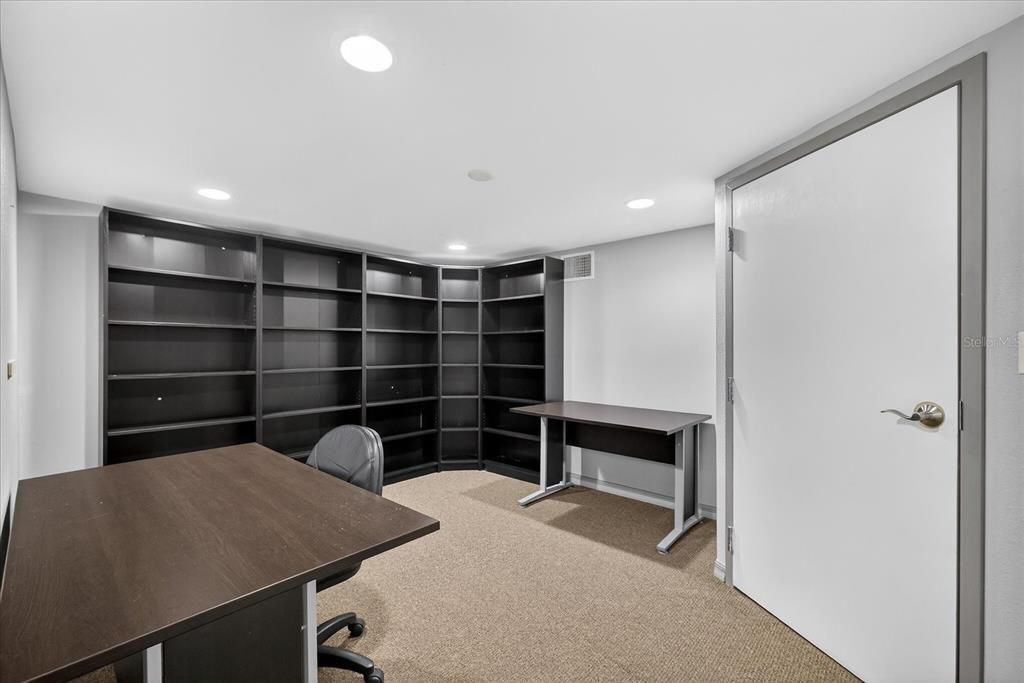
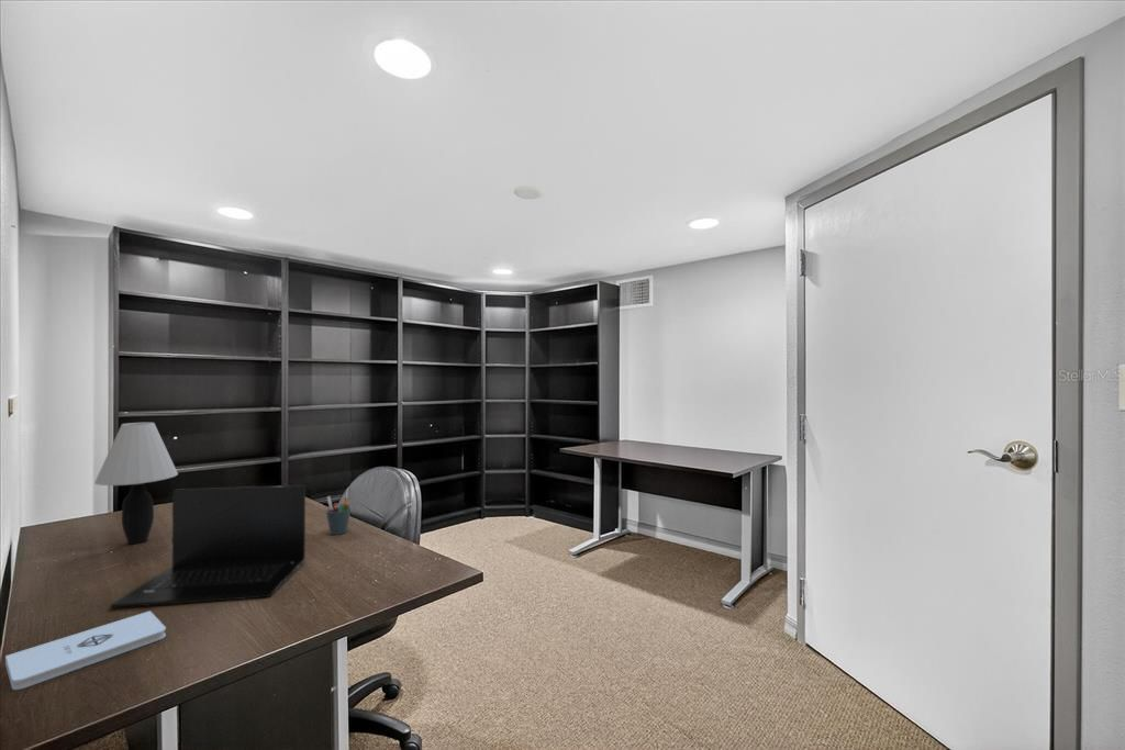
+ table lamp [93,422,179,545]
+ notepad [4,609,167,691]
+ pen holder [325,495,352,536]
+ laptop [109,484,307,609]
